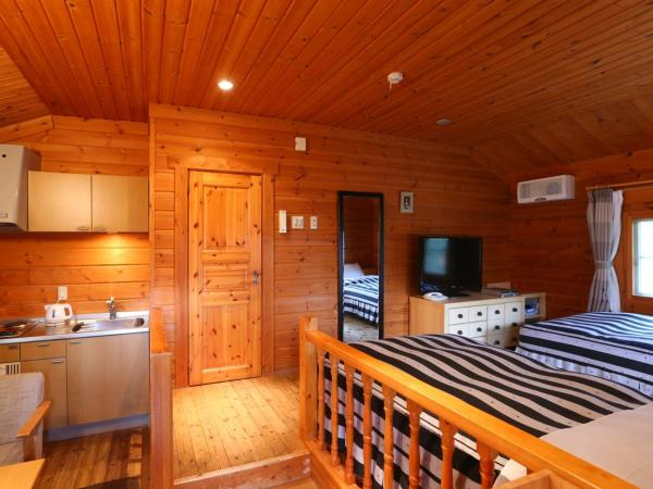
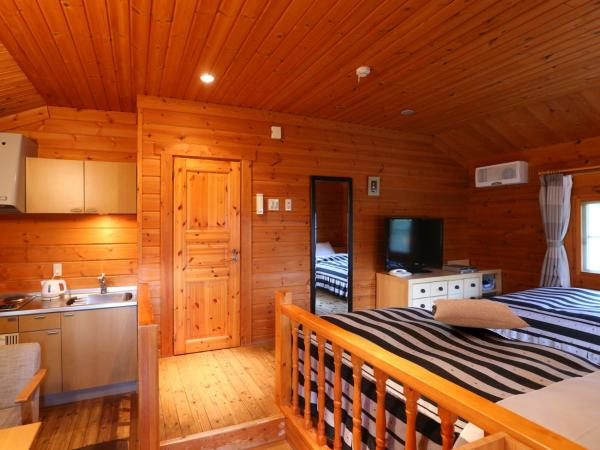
+ pillow [431,298,531,330]
